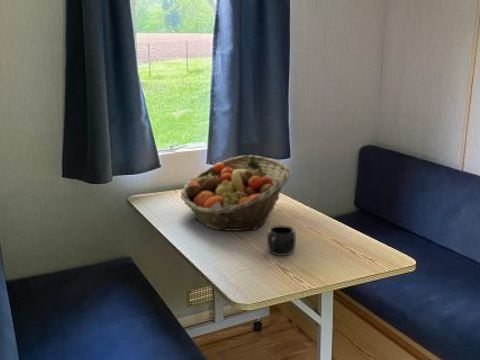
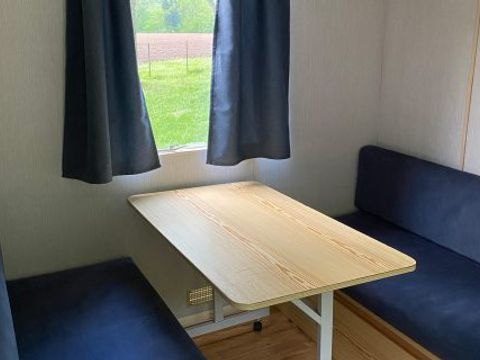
- fruit basket [180,154,291,232]
- mug [266,224,297,257]
